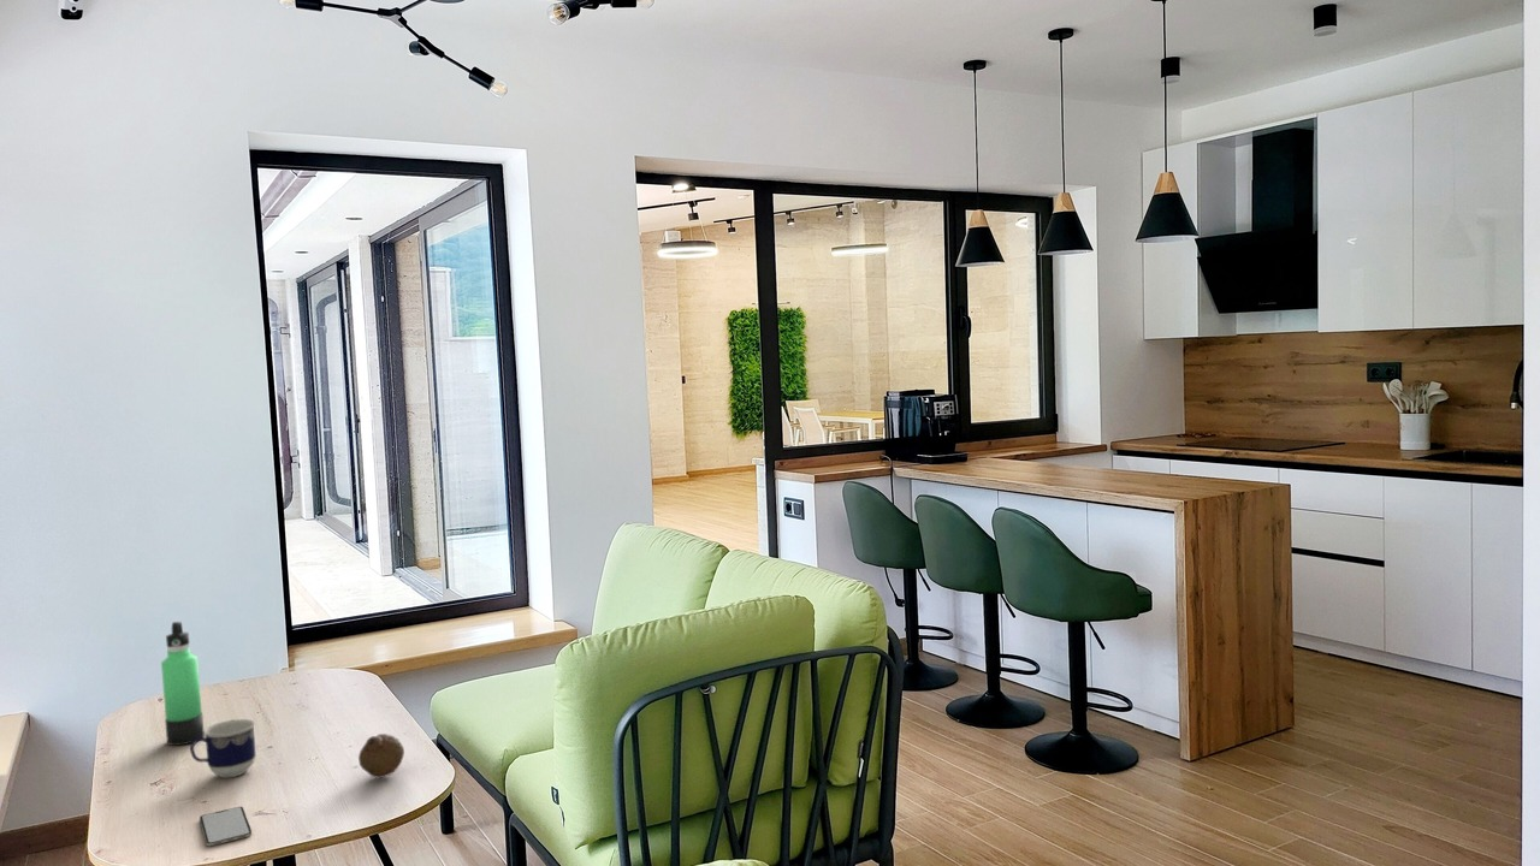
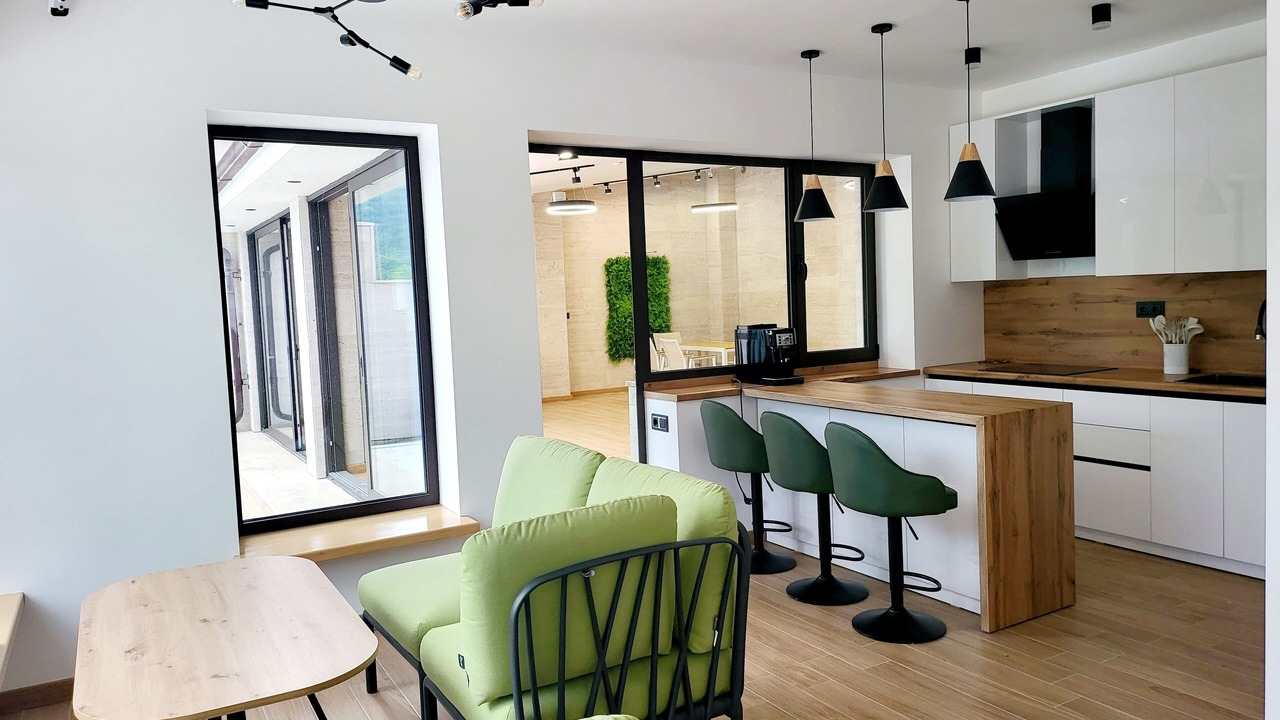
- thermos bottle [160,621,206,747]
- smartphone [199,806,253,847]
- fruit [357,732,405,779]
- cup [189,718,257,778]
